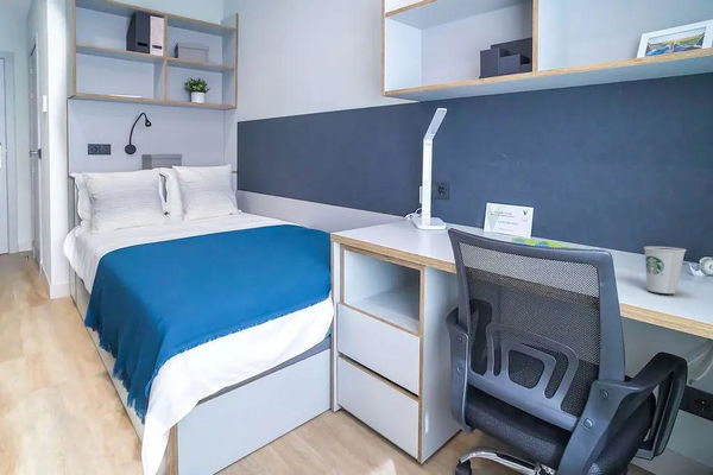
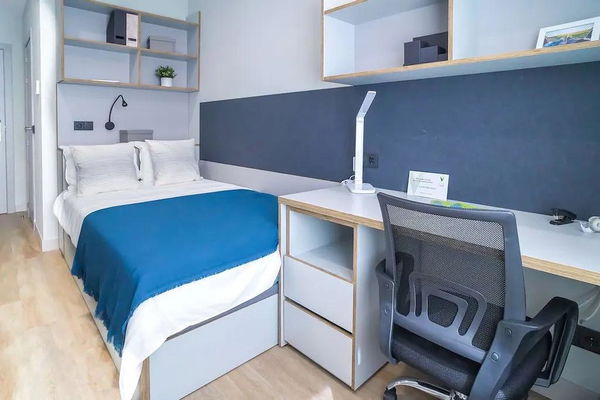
- dixie cup [643,246,687,294]
